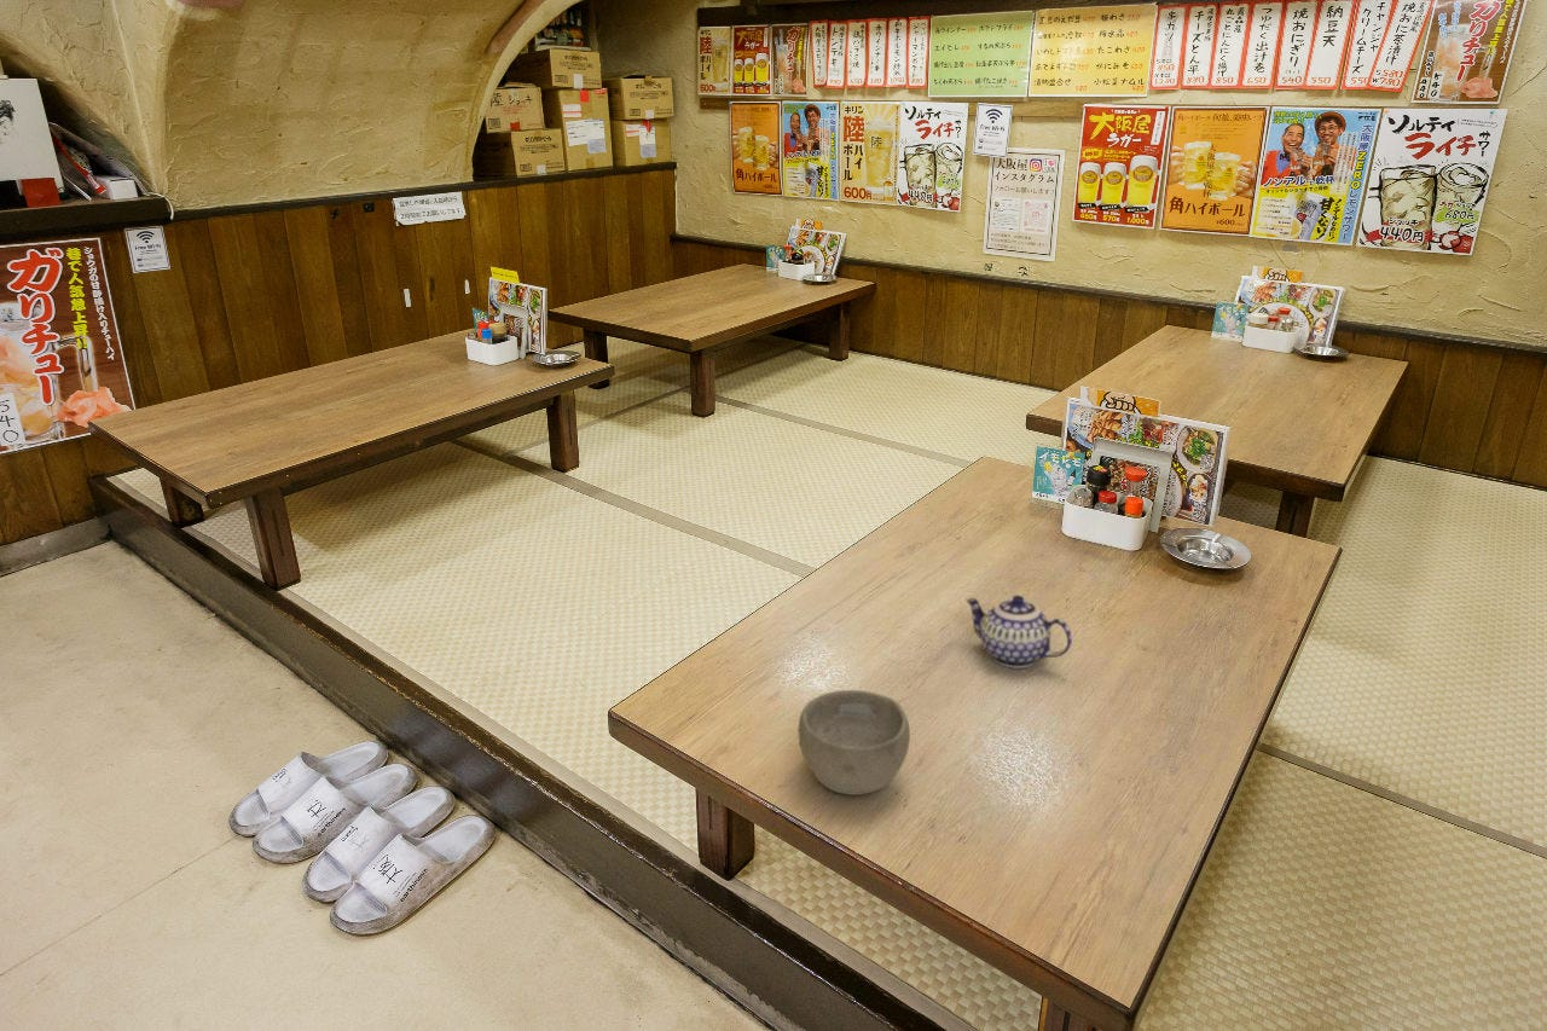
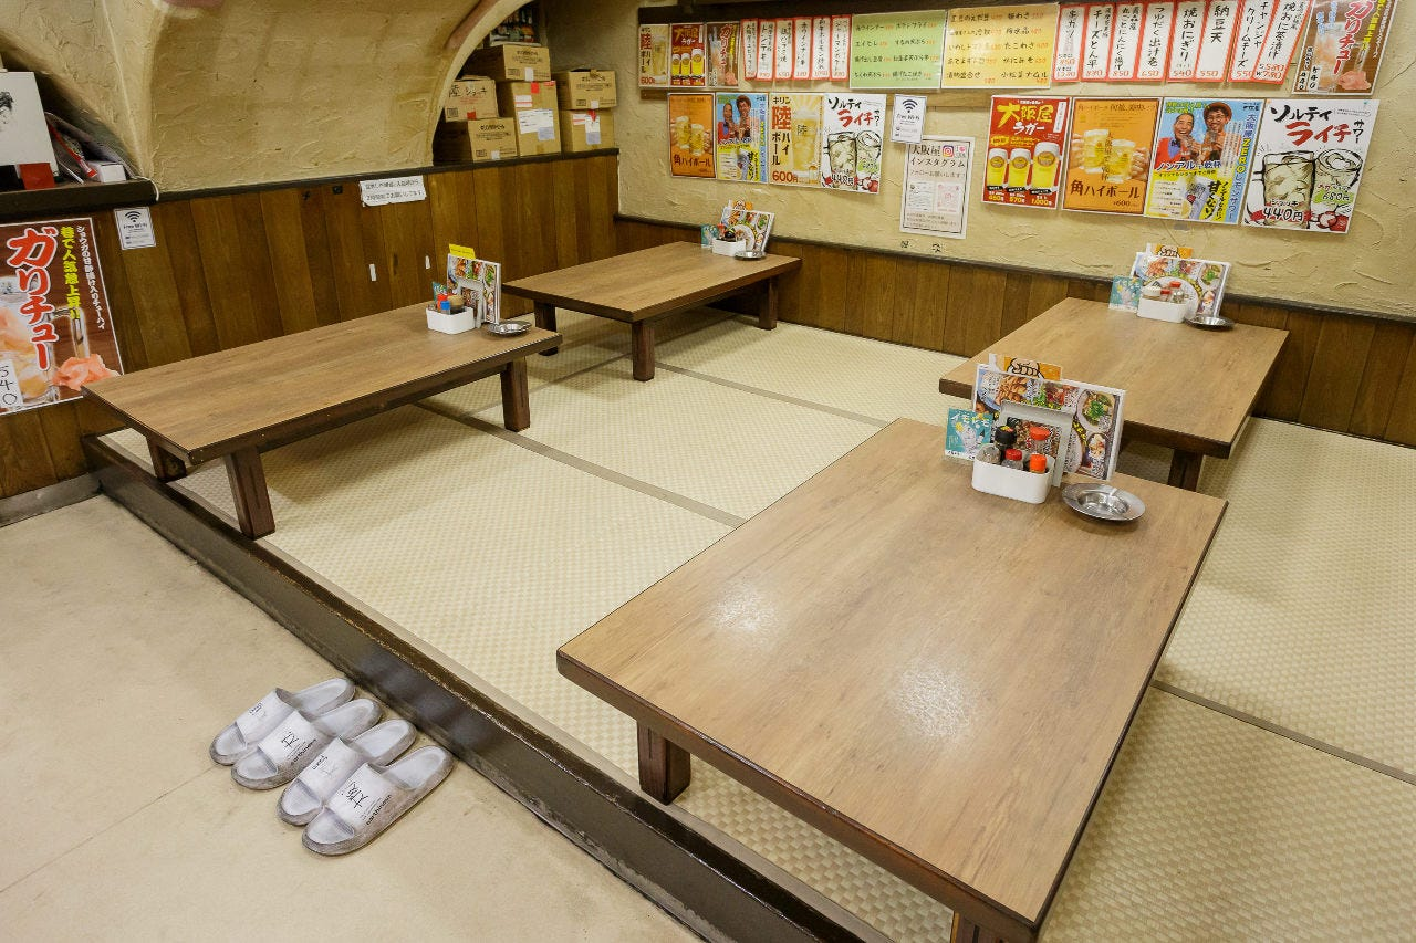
- bowl [798,689,911,795]
- teapot [964,593,1073,670]
